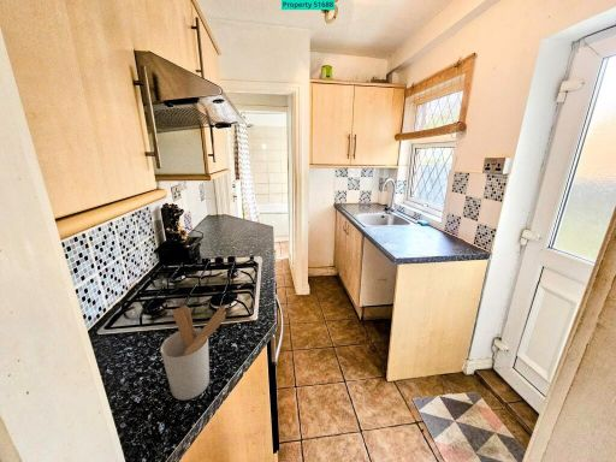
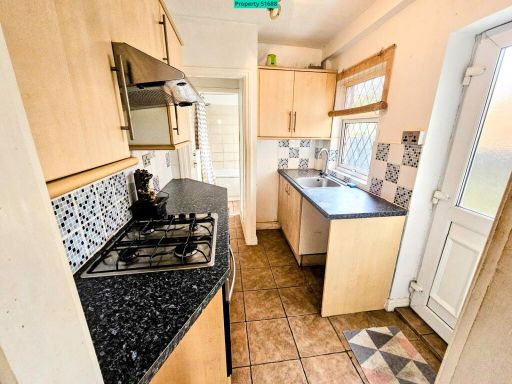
- utensil holder [160,304,227,401]
